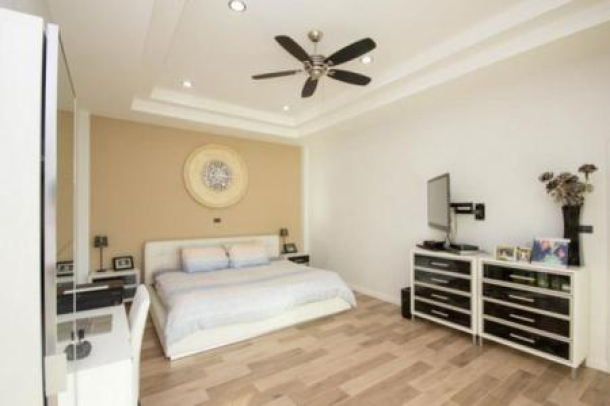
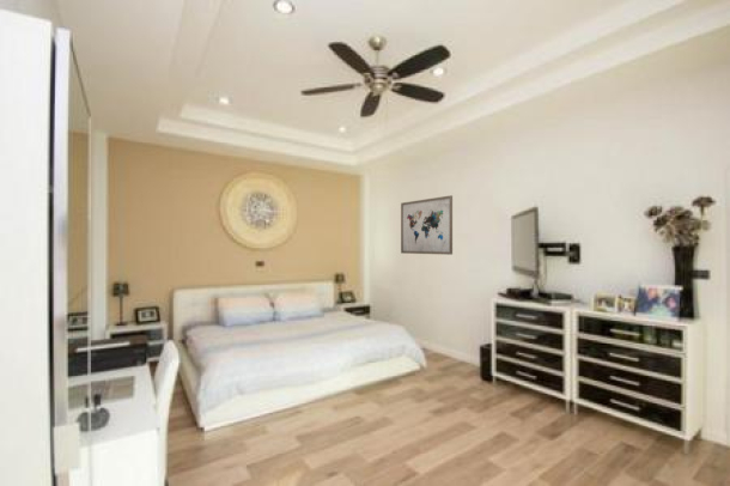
+ wall art [400,194,454,256]
